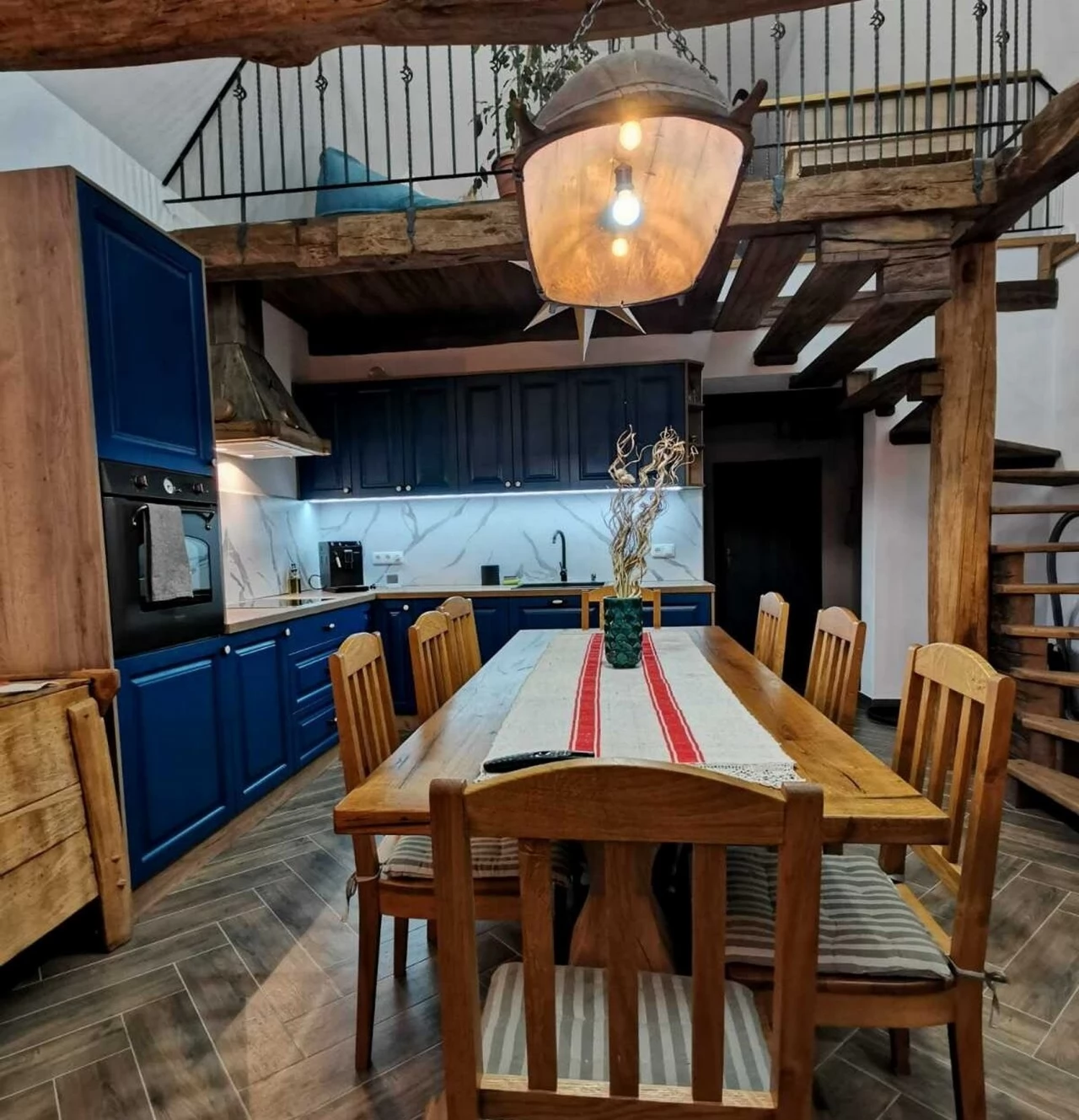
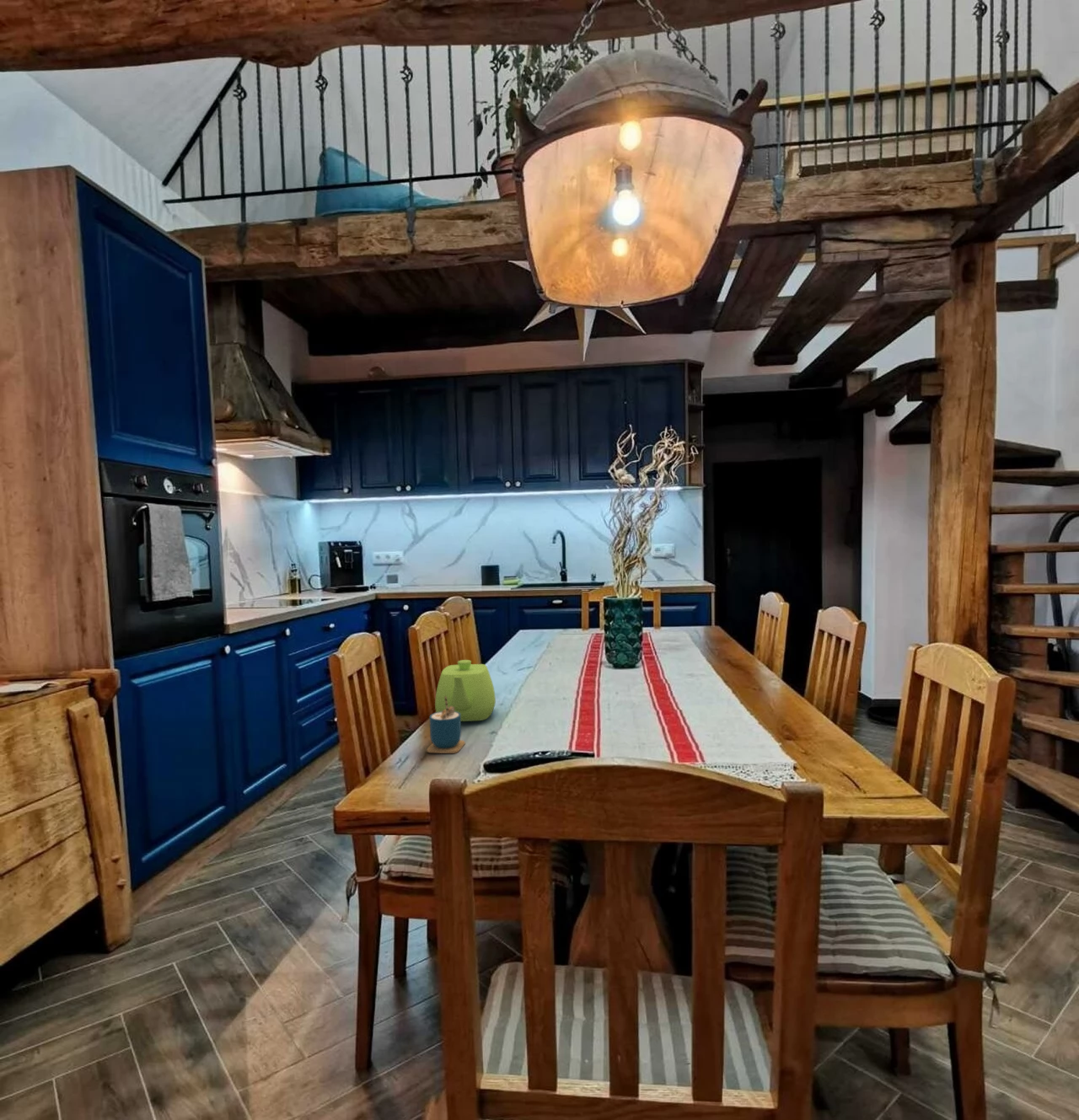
+ teapot [434,659,497,722]
+ cup [426,696,466,754]
